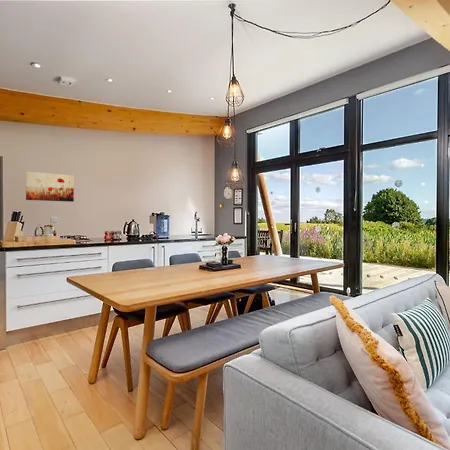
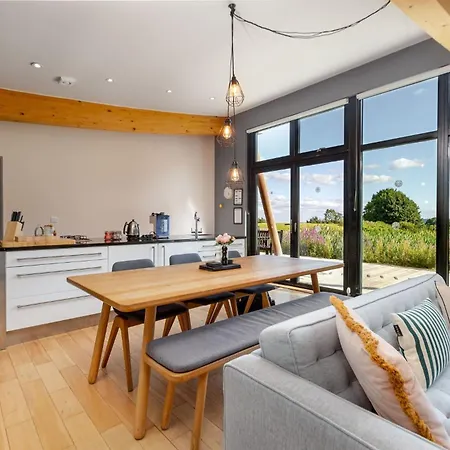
- wall art [25,171,75,203]
